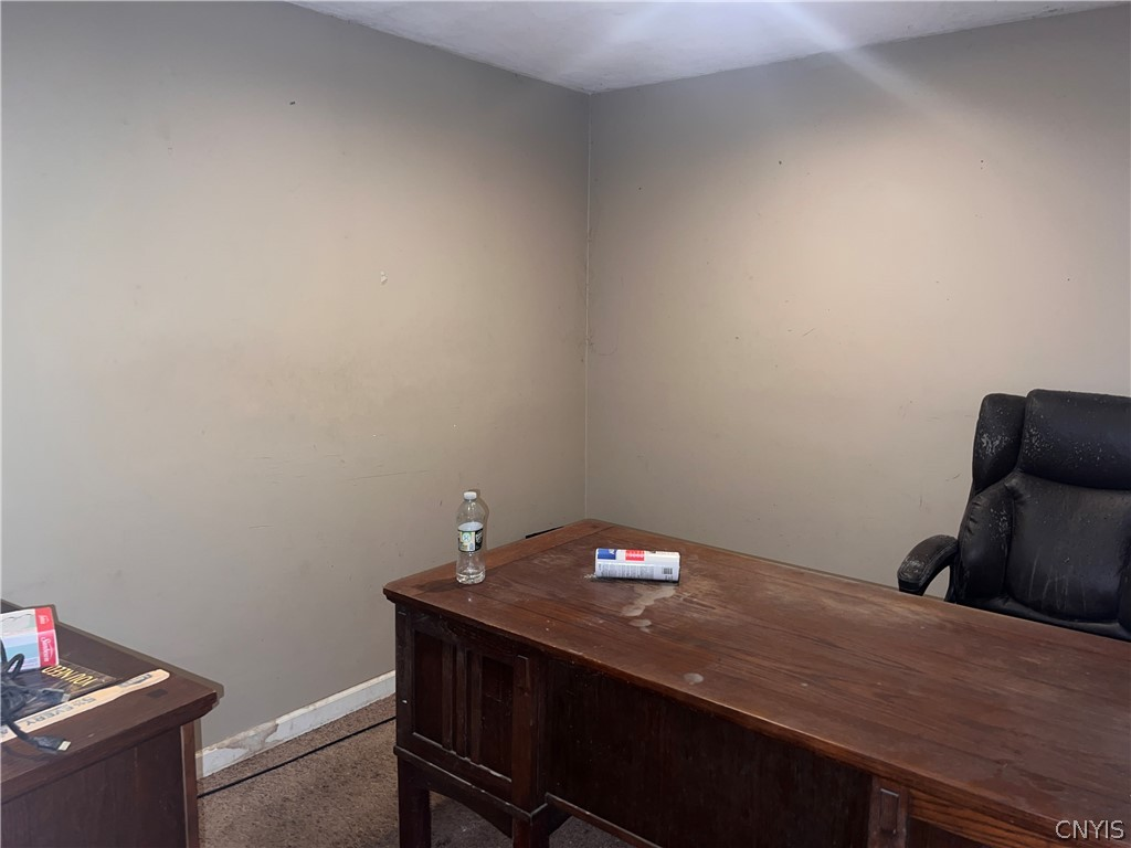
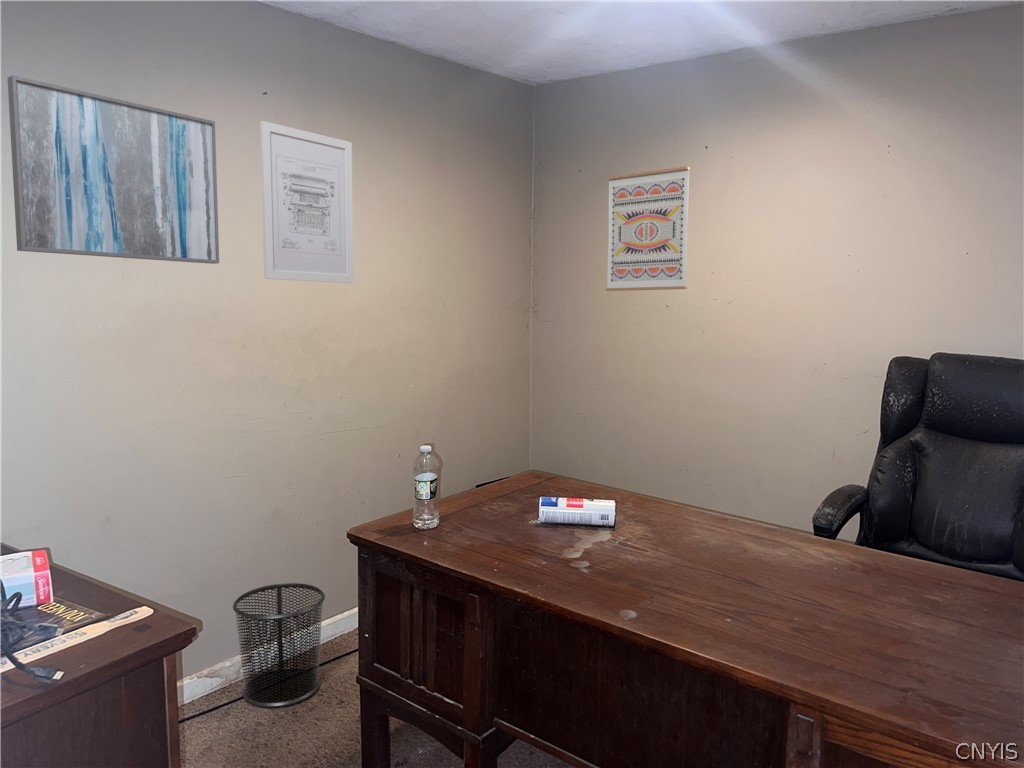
+ wall art [6,74,220,265]
+ wall art [259,120,355,284]
+ waste bin [232,582,326,708]
+ wall art [605,165,691,292]
